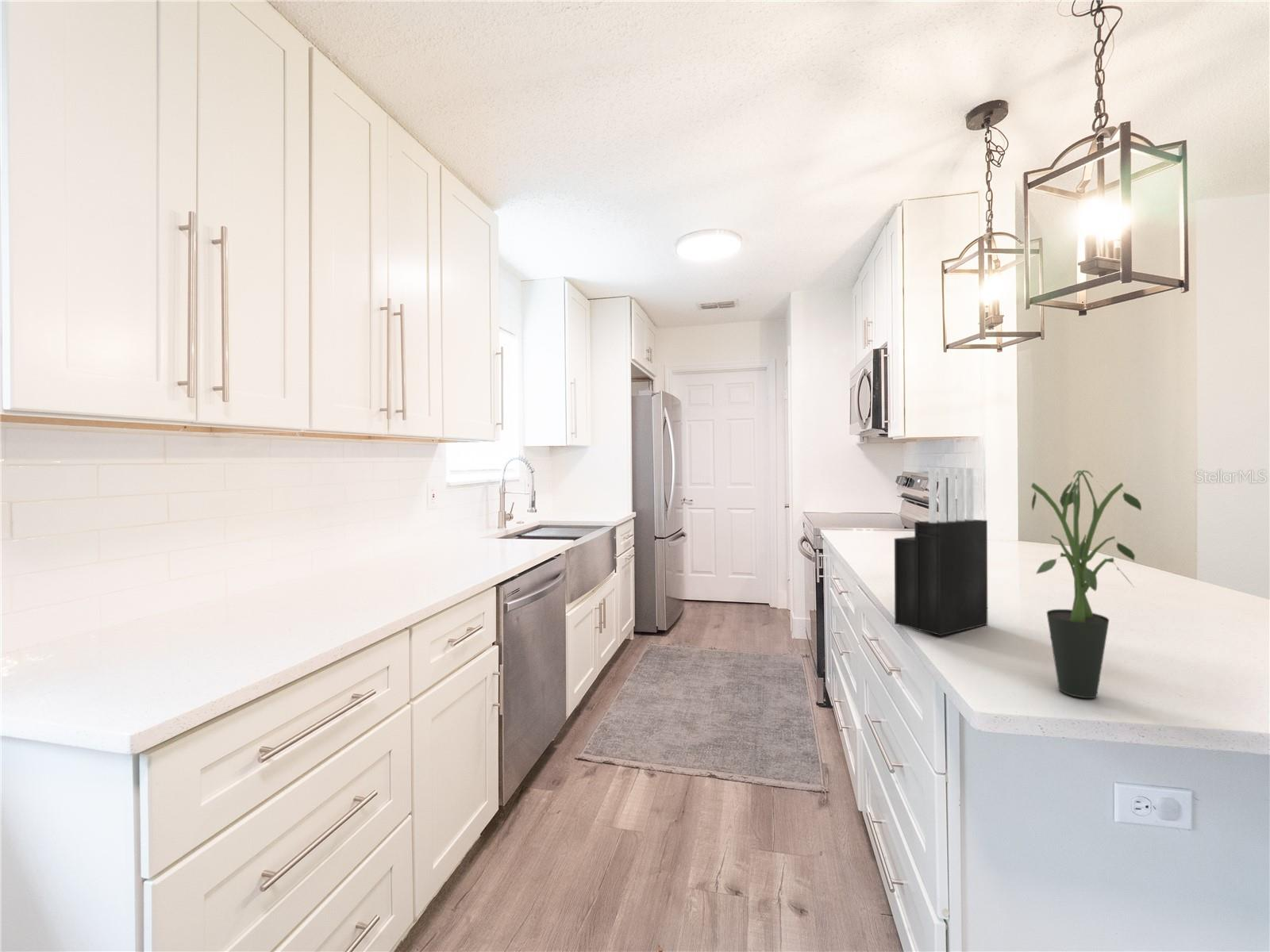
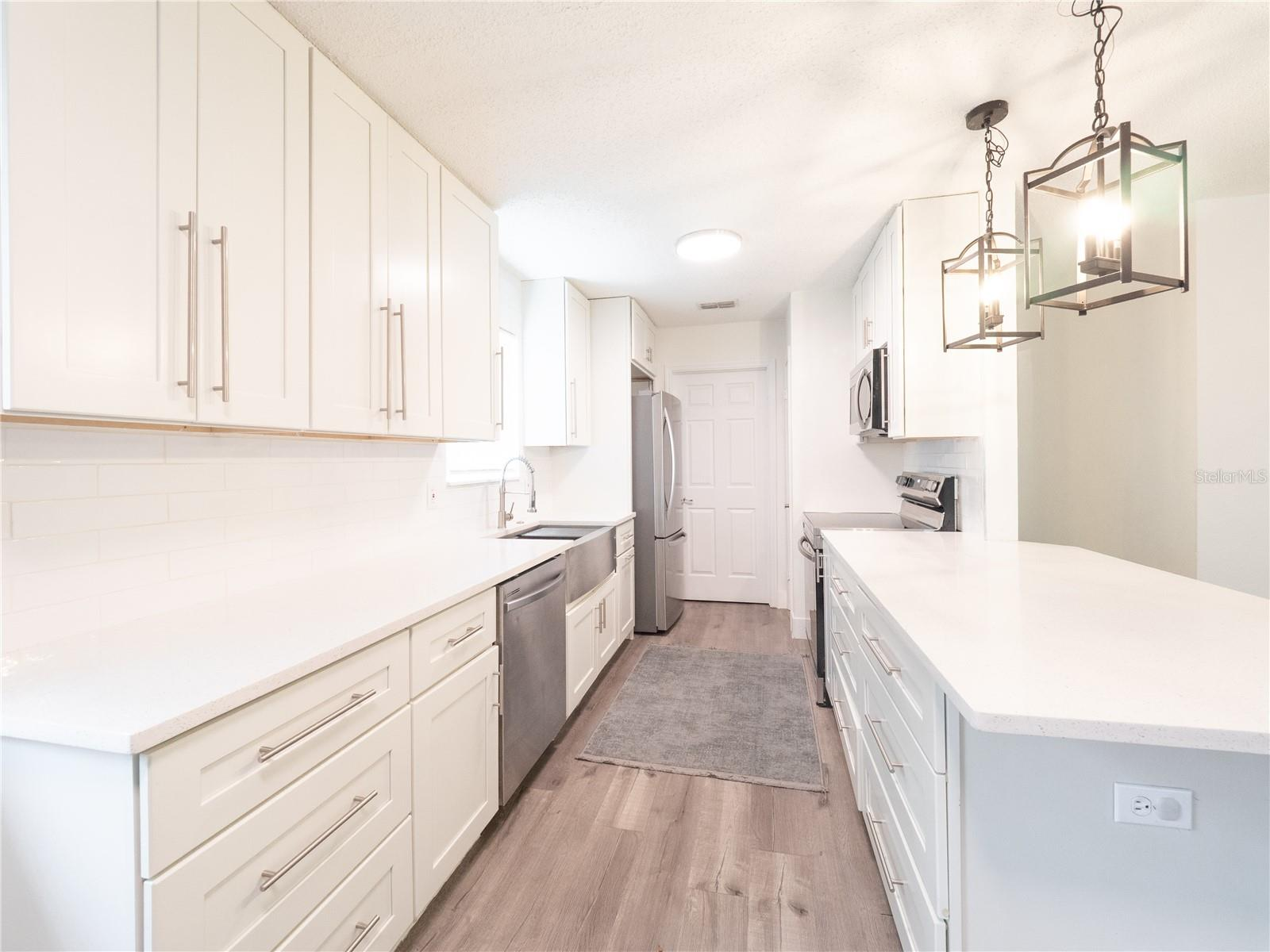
- potted plant [1030,469,1142,699]
- knife block [894,466,988,636]
